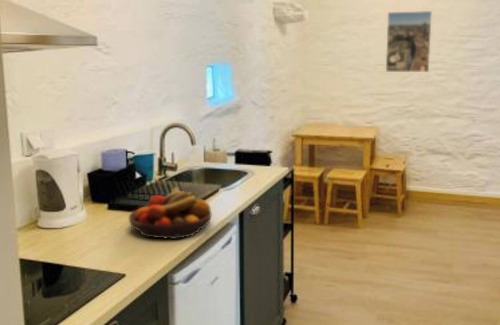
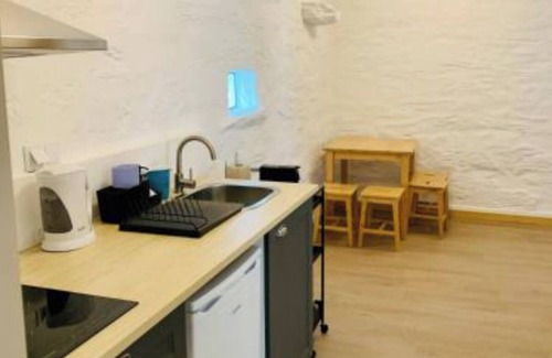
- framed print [385,10,433,73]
- fruit bowl [128,186,212,240]
